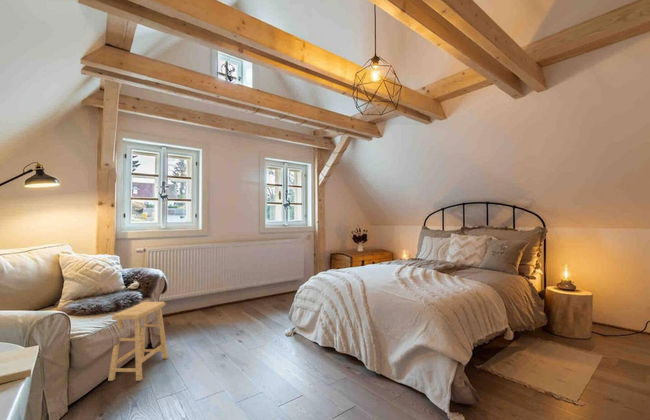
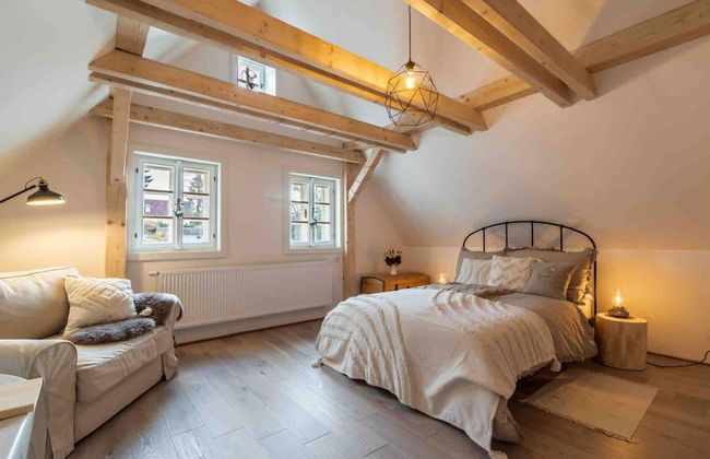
- footstool [107,301,169,382]
